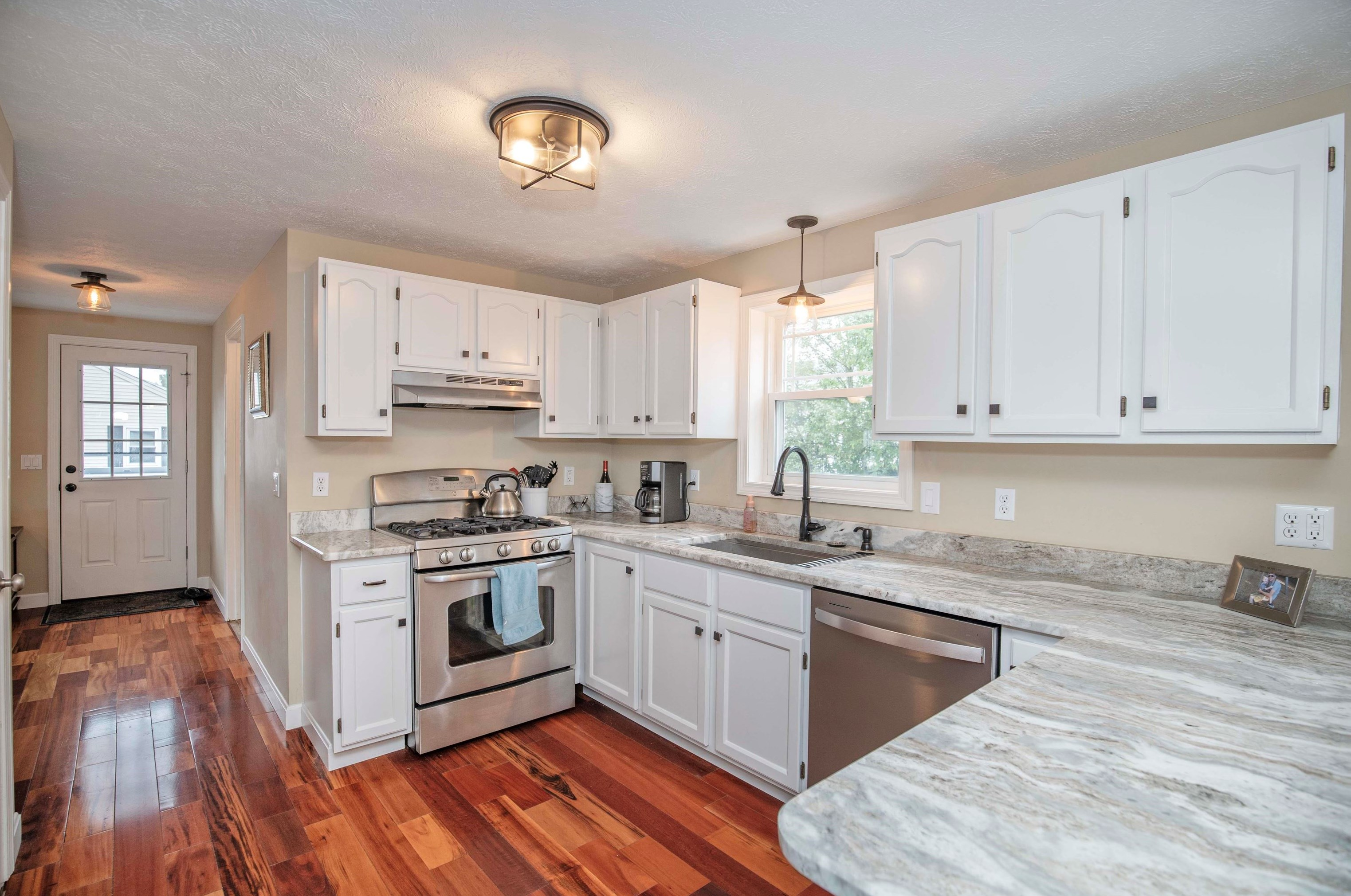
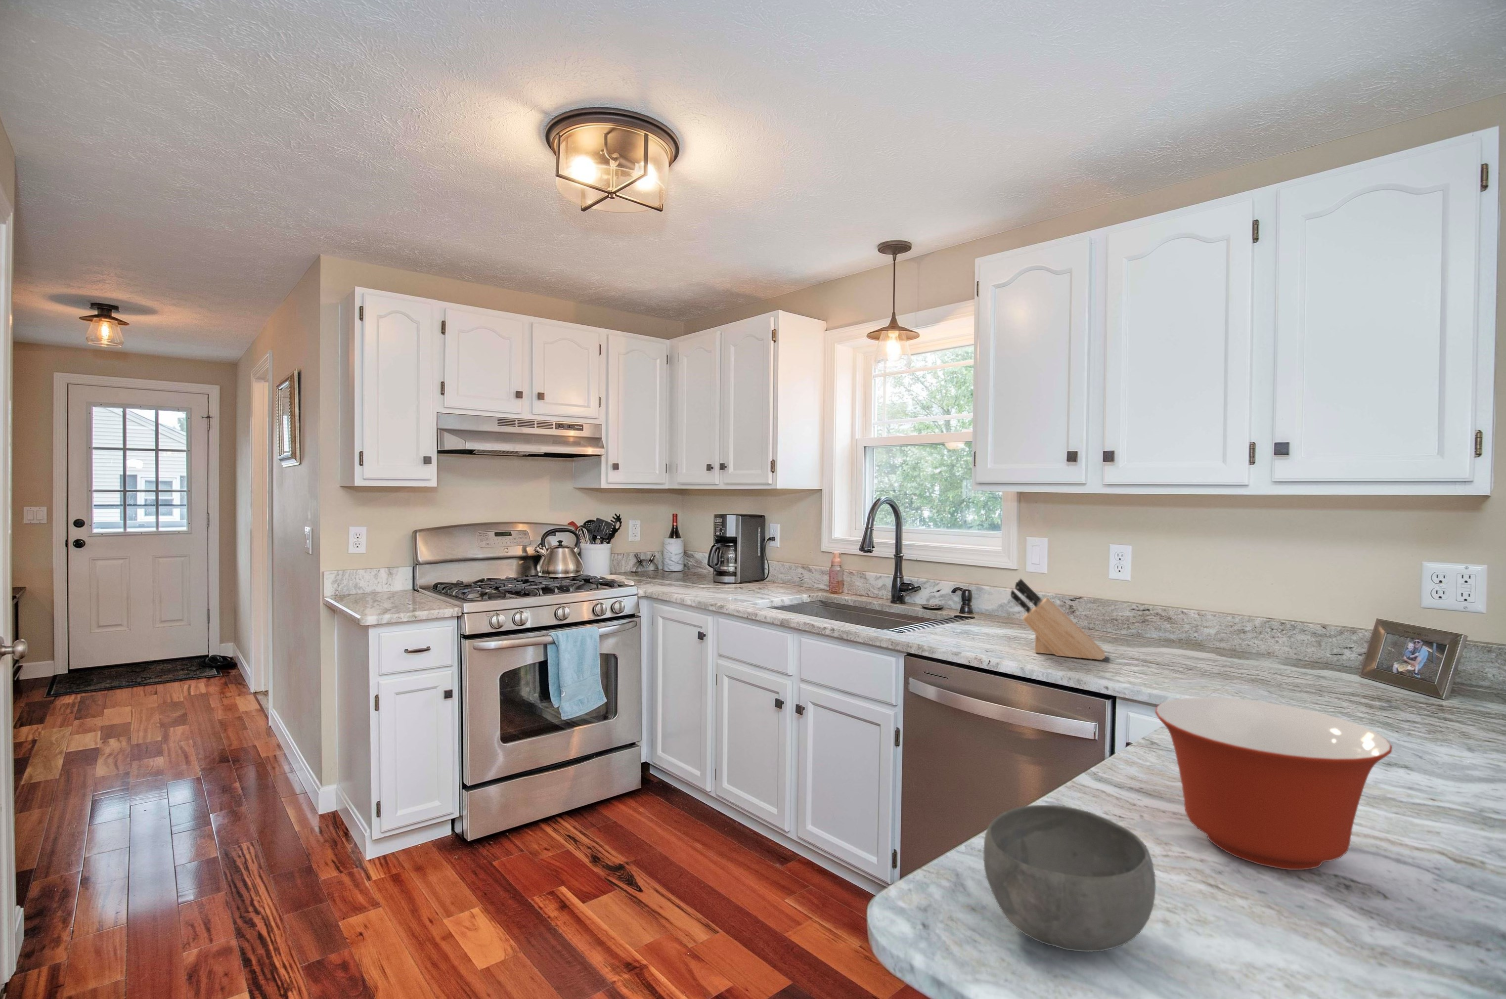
+ mixing bowl [1155,697,1392,871]
+ knife block [1010,578,1106,660]
+ bowl [983,804,1156,952]
